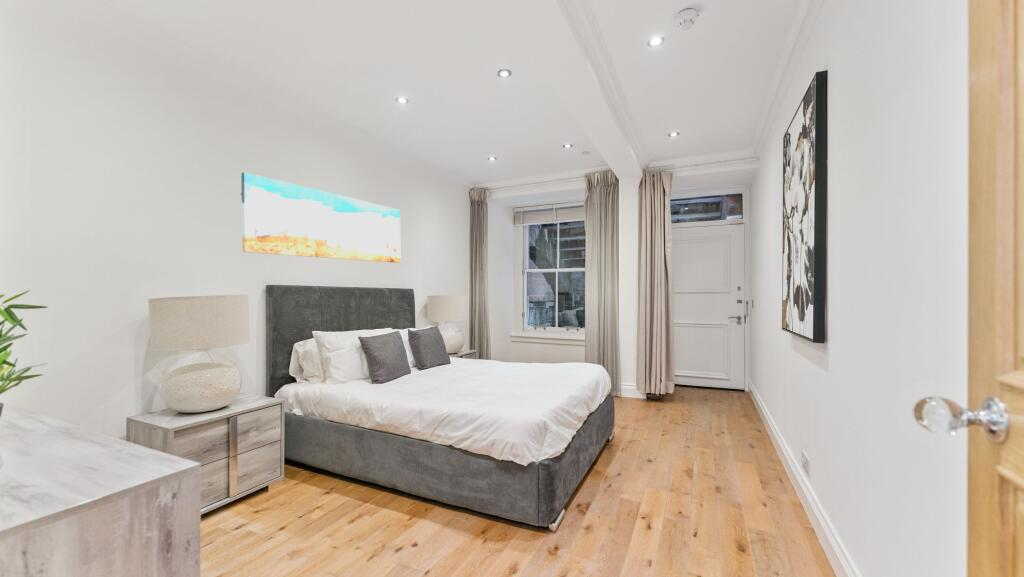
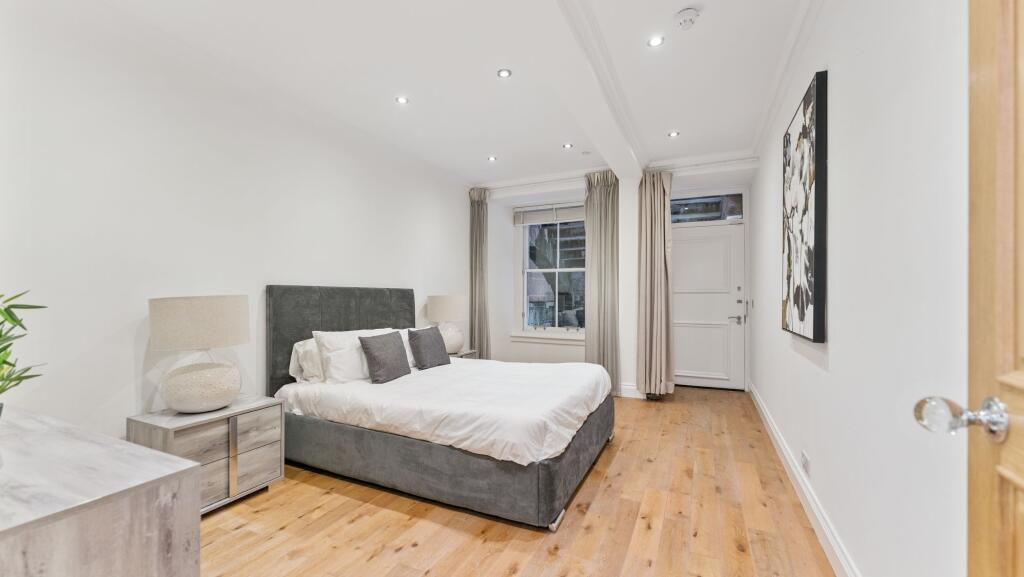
- wall art [240,172,401,264]
